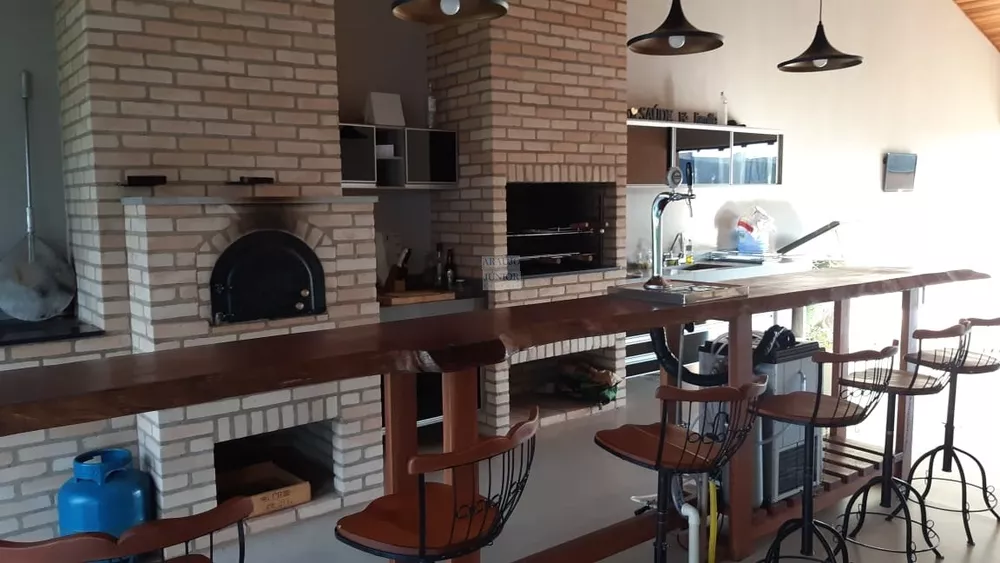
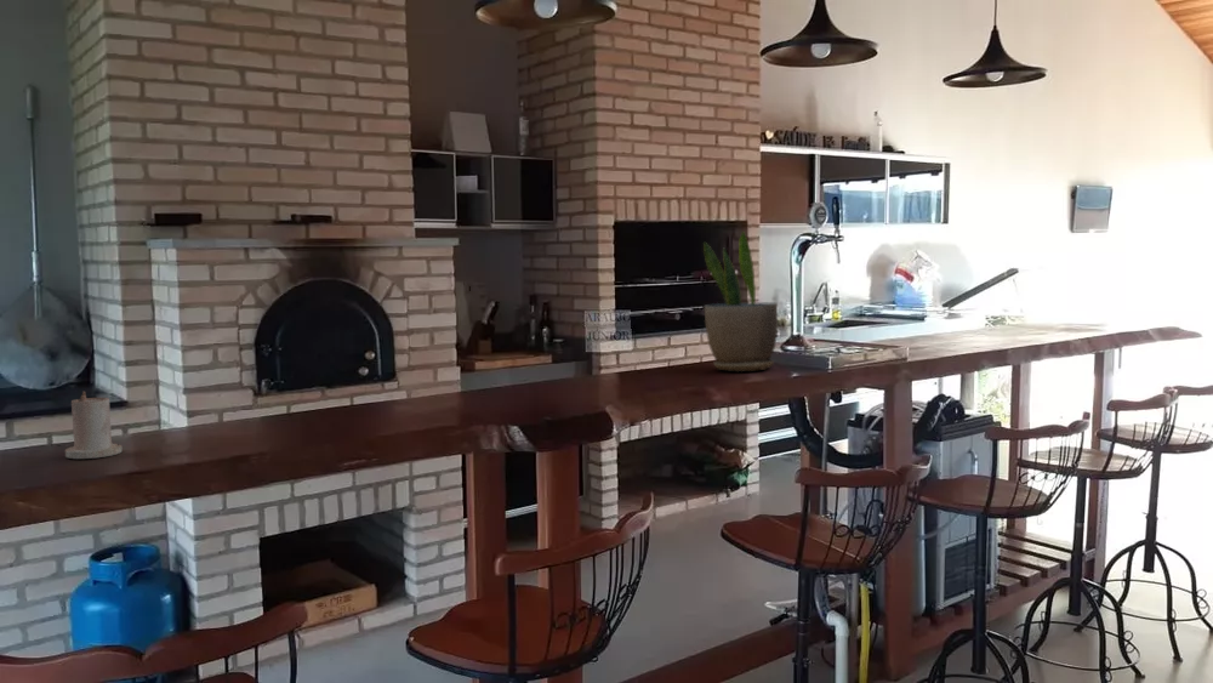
+ candle [64,391,124,460]
+ potted plant [702,230,779,372]
